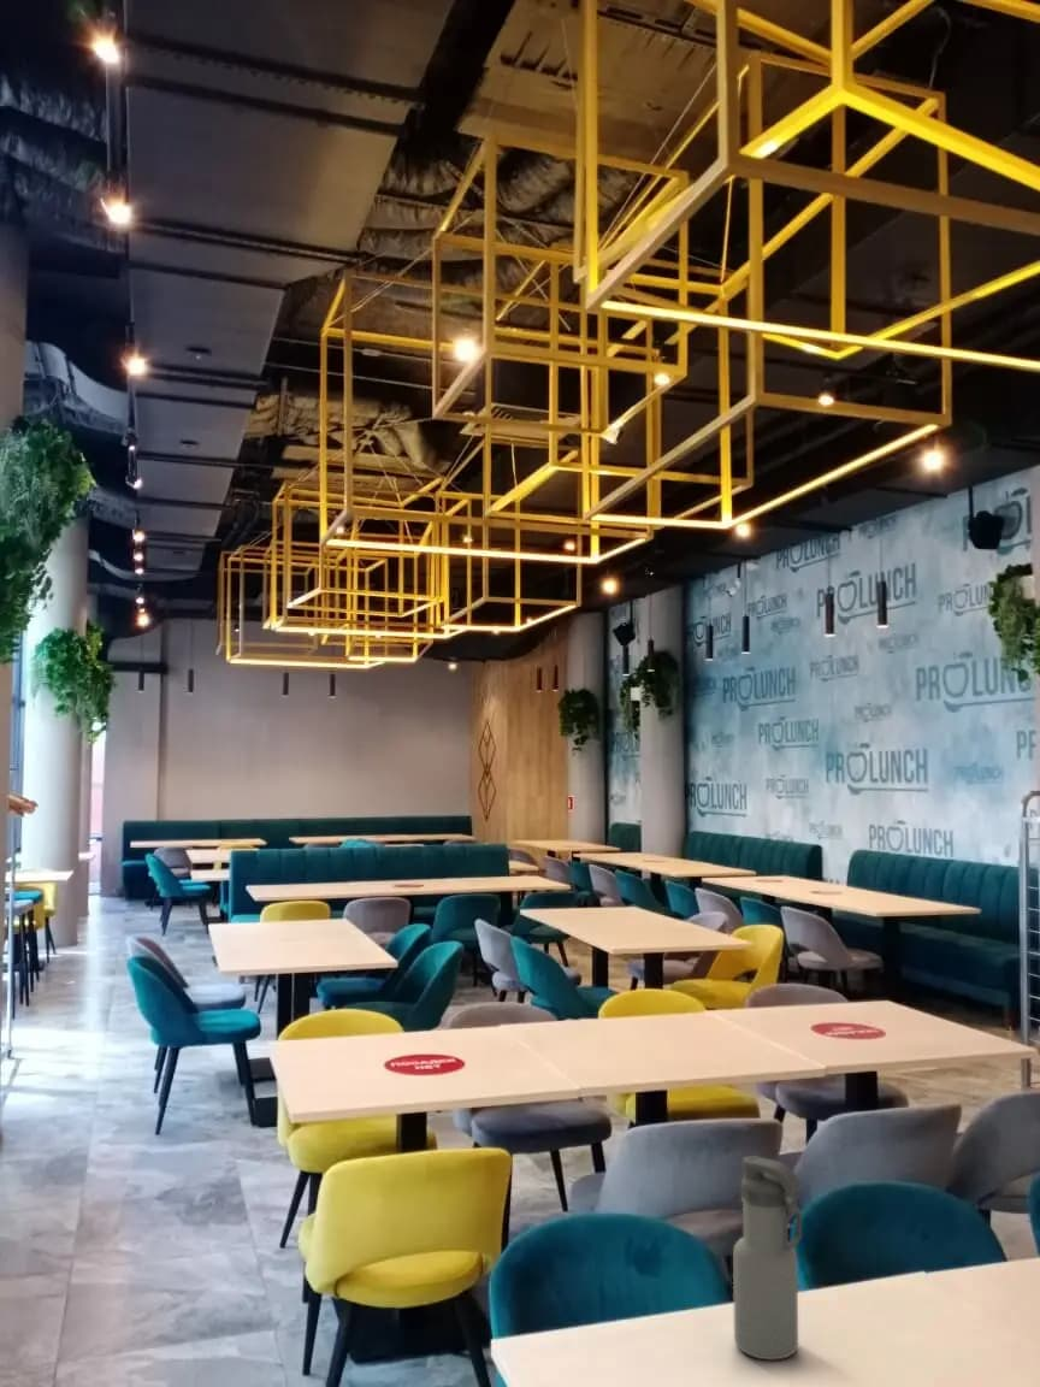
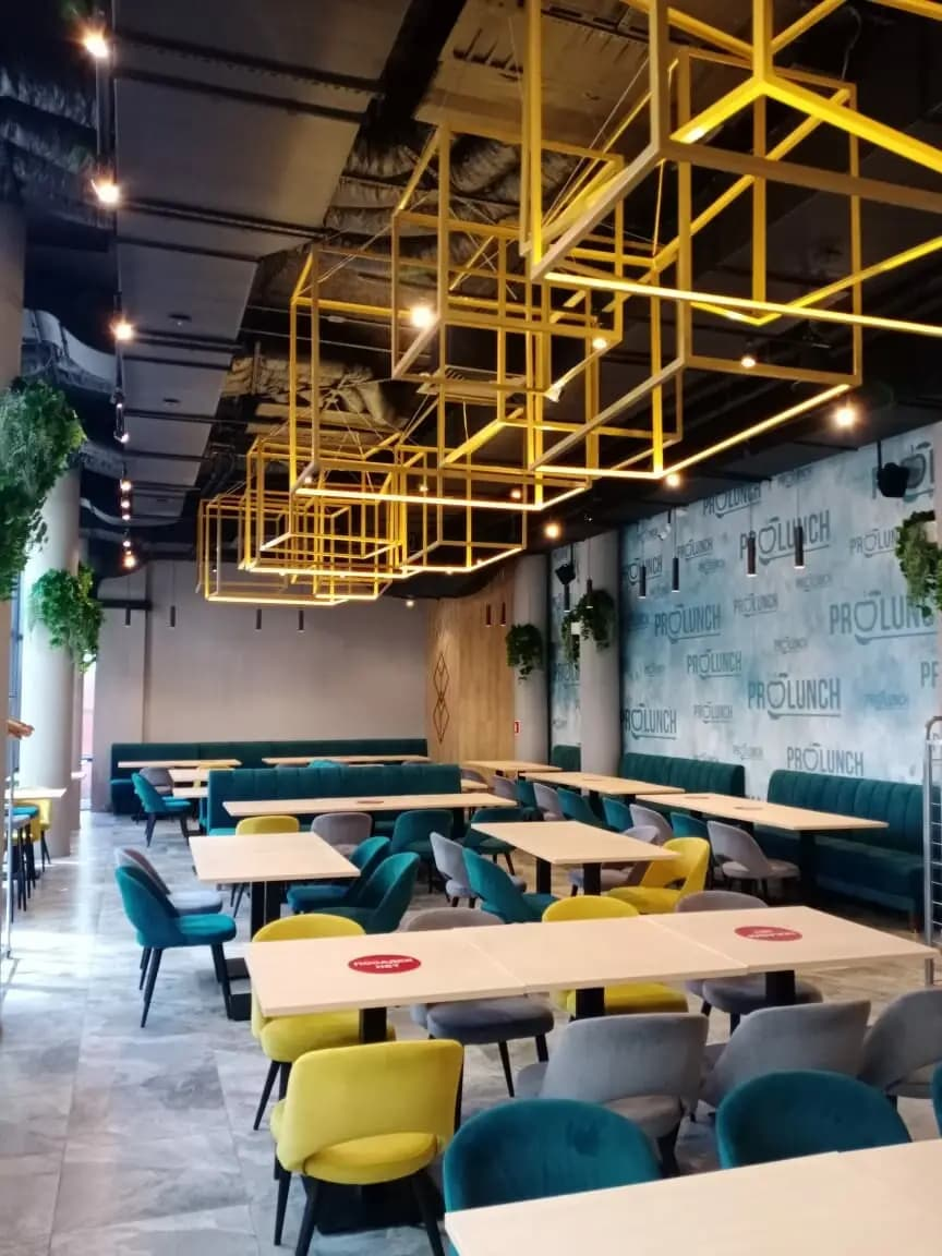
- water bottle [732,1155,803,1362]
